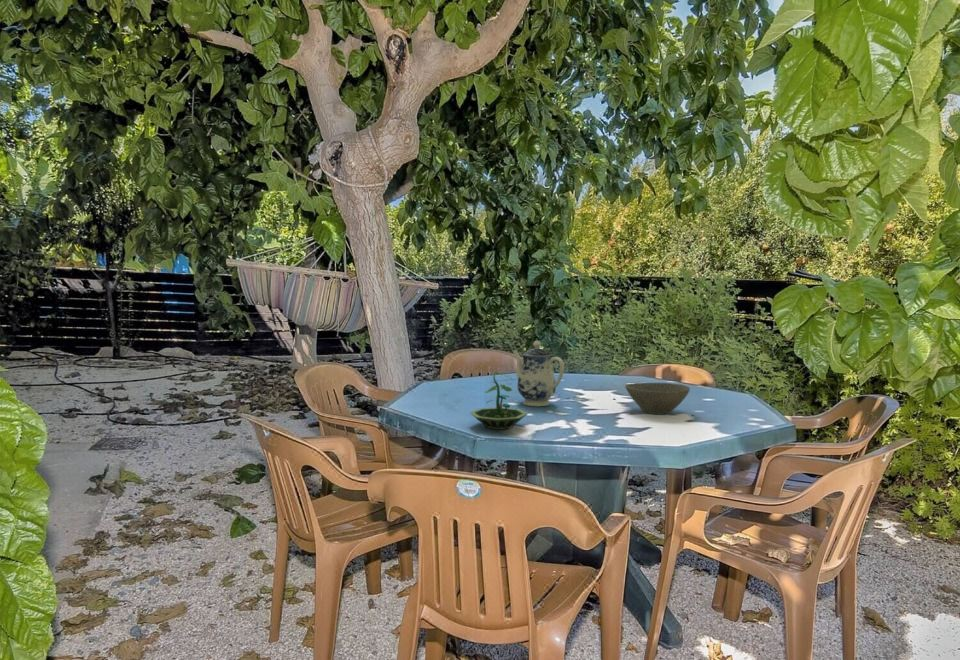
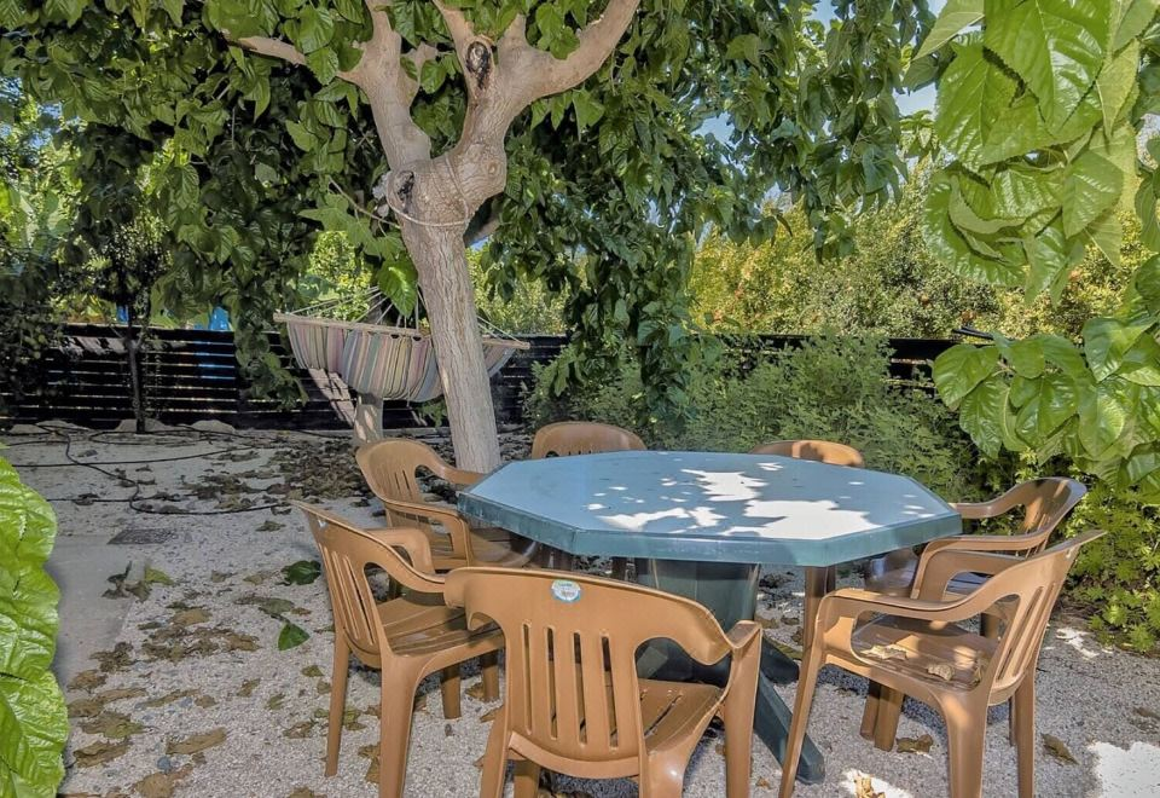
- terrarium [469,371,529,431]
- bowl [624,382,691,415]
- teapot [511,340,565,407]
